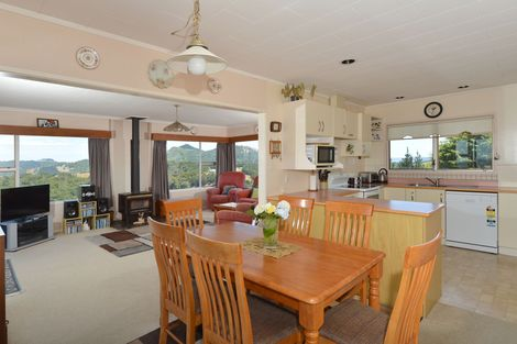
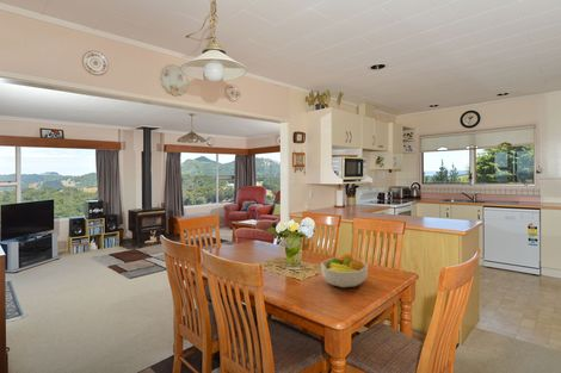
+ fruit bowl [320,251,369,288]
